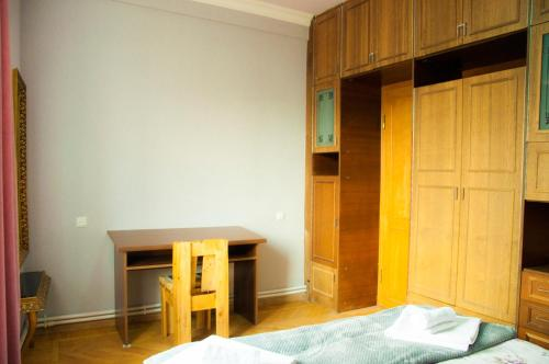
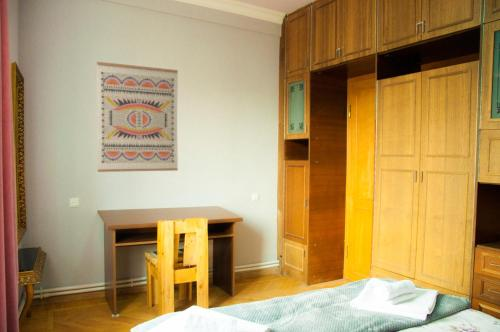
+ wall art [96,61,179,173]
